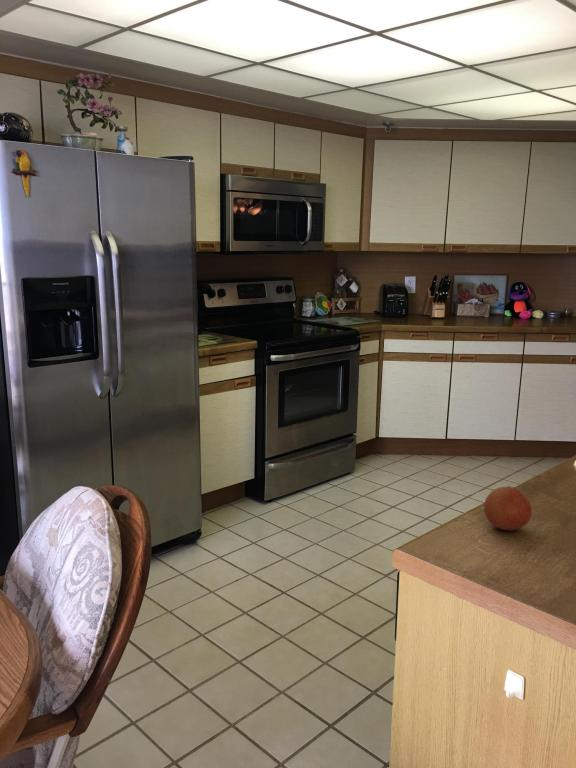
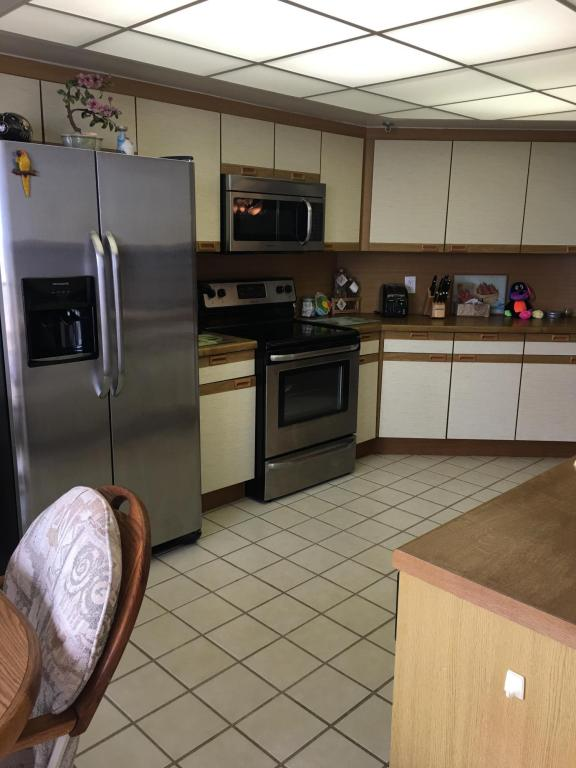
- fruit [483,485,533,531]
